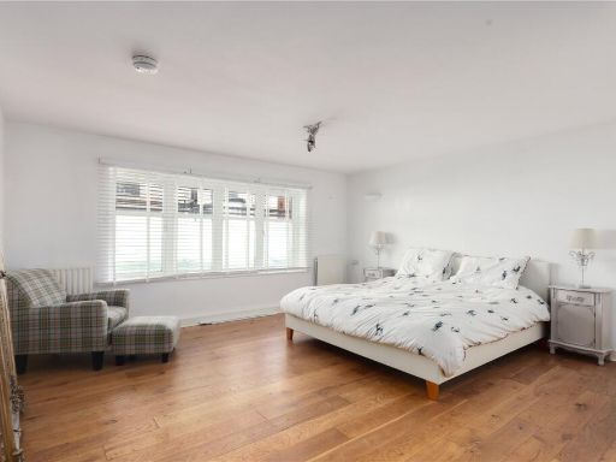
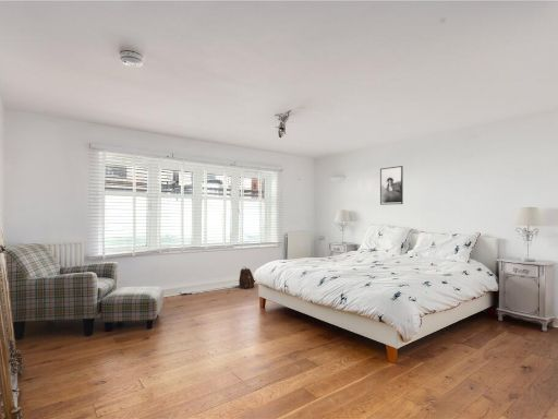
+ backpack [234,266,256,290]
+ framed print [379,165,404,206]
